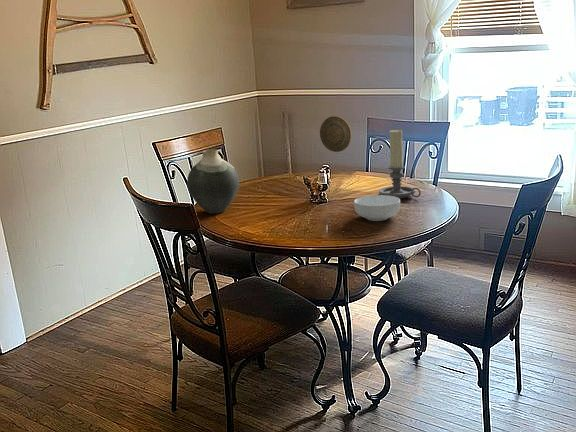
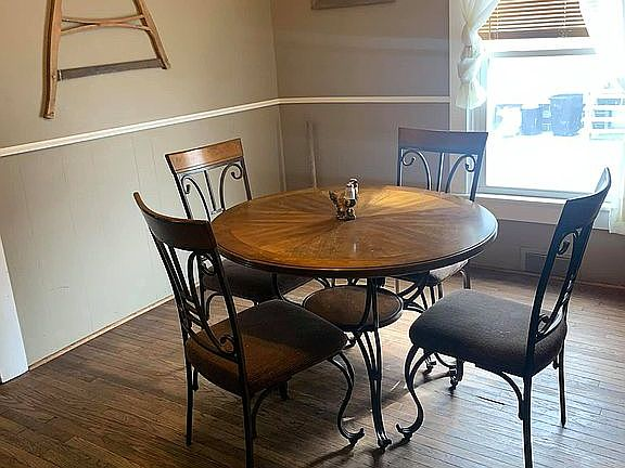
- cereal bowl [353,194,401,222]
- candle holder [378,129,422,199]
- vase [186,149,240,215]
- decorative plate [319,115,353,153]
